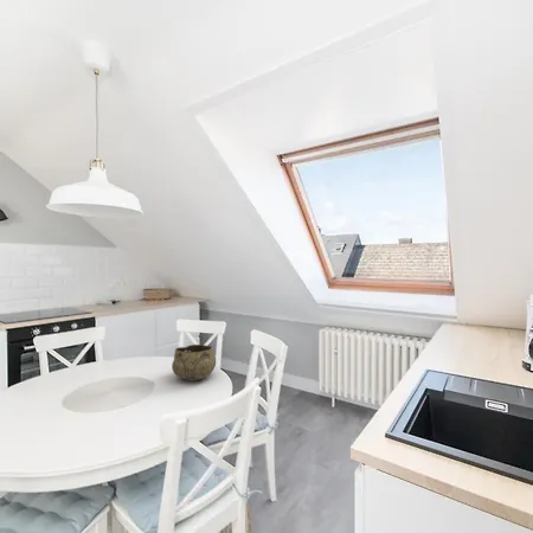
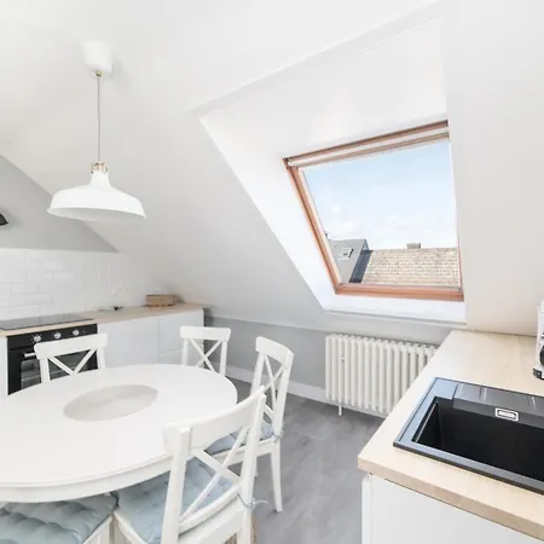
- decorative bowl [171,343,217,381]
